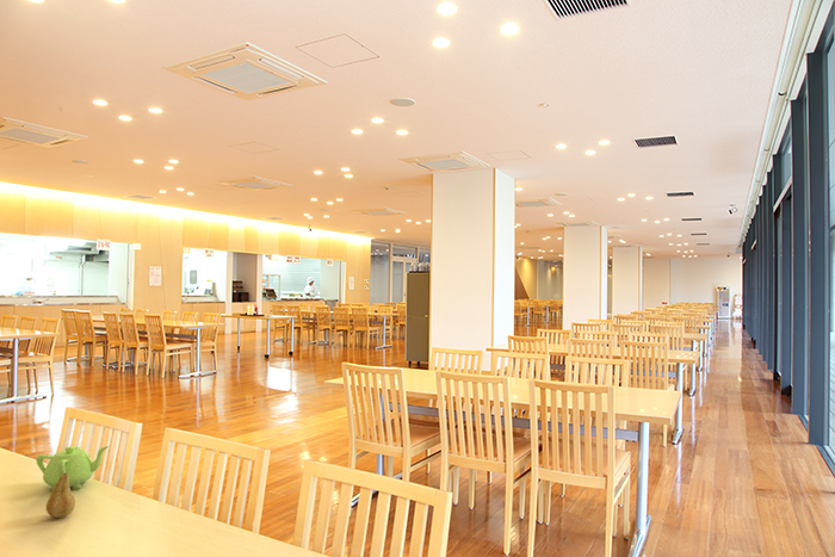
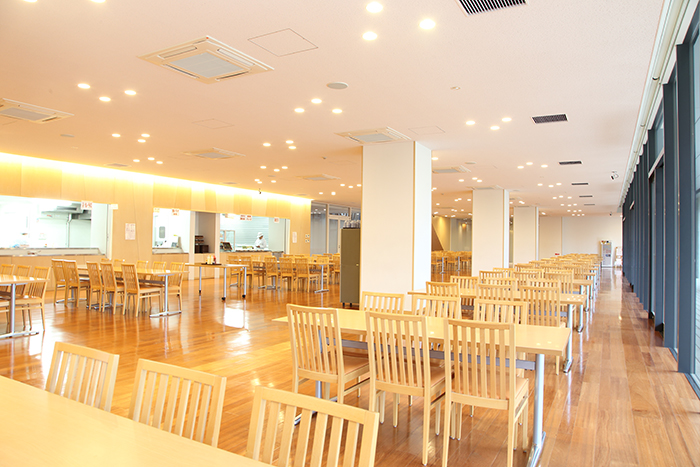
- teapot [35,445,110,493]
- fruit [45,472,76,519]
